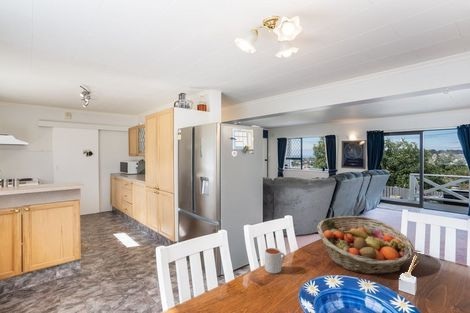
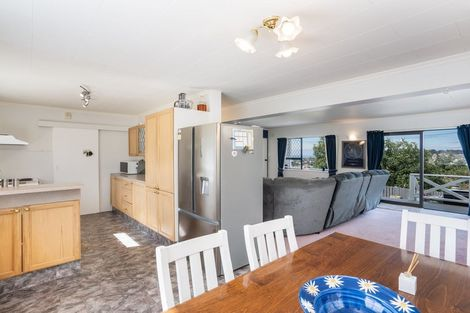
- fruit basket [316,215,416,276]
- mug [264,247,286,274]
